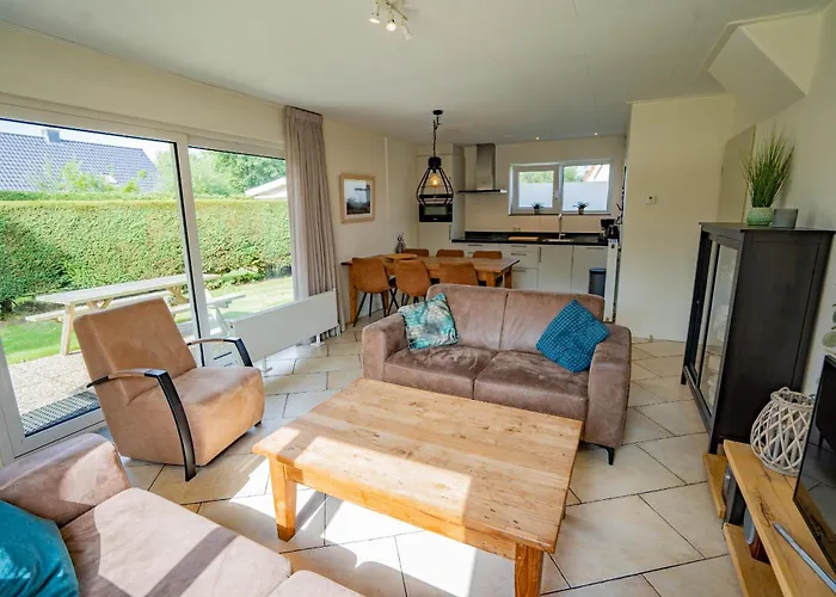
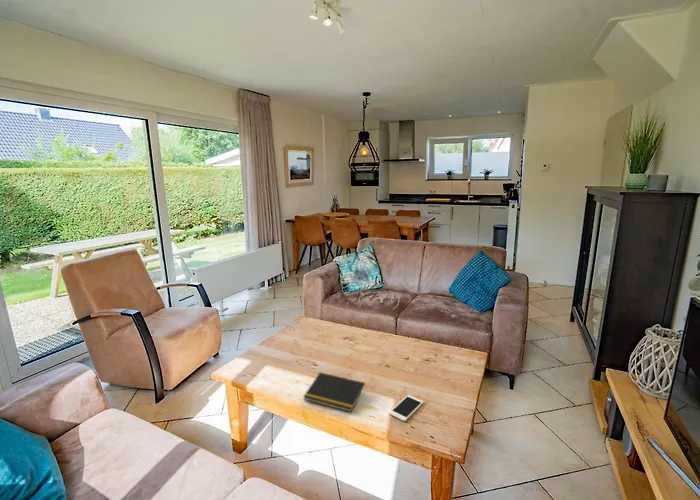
+ cell phone [388,394,424,422]
+ notepad [302,371,366,413]
